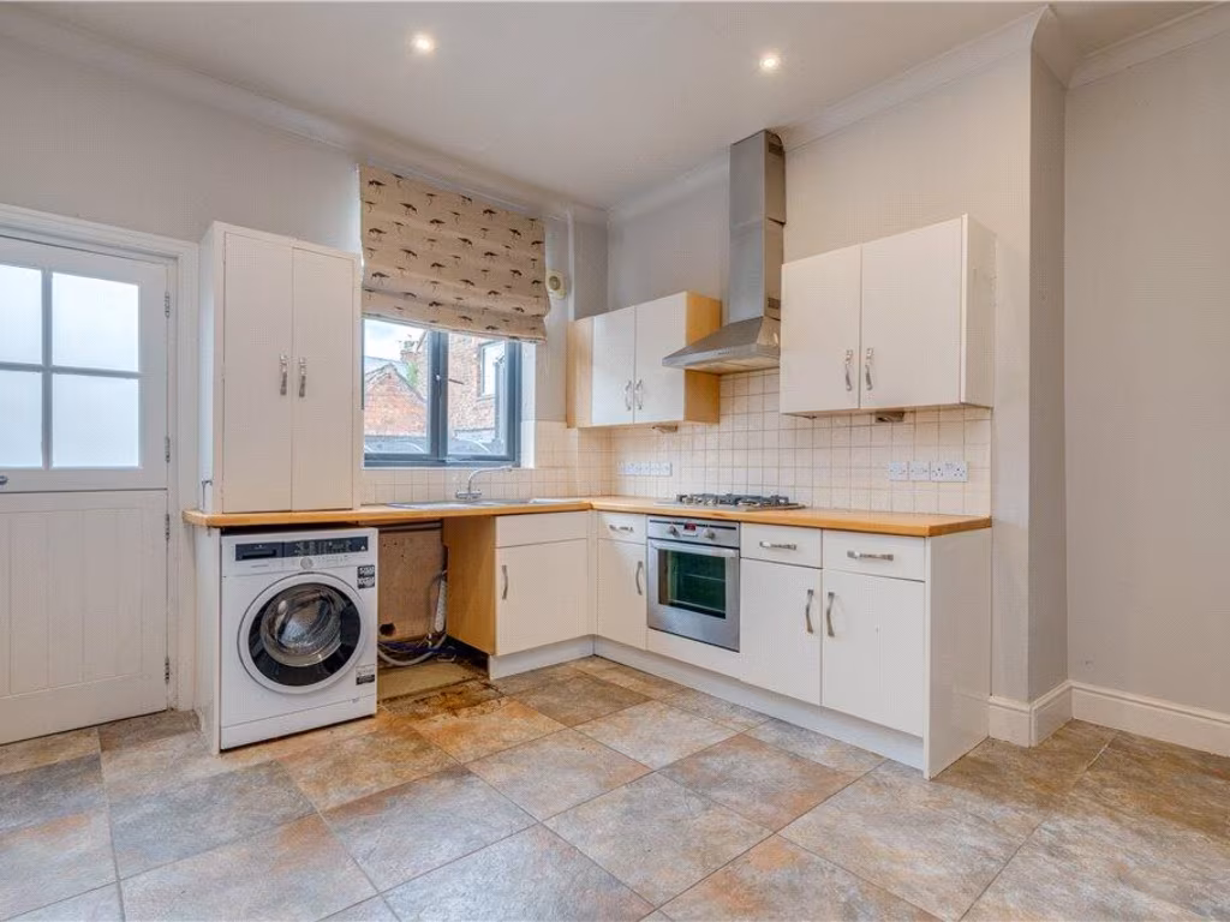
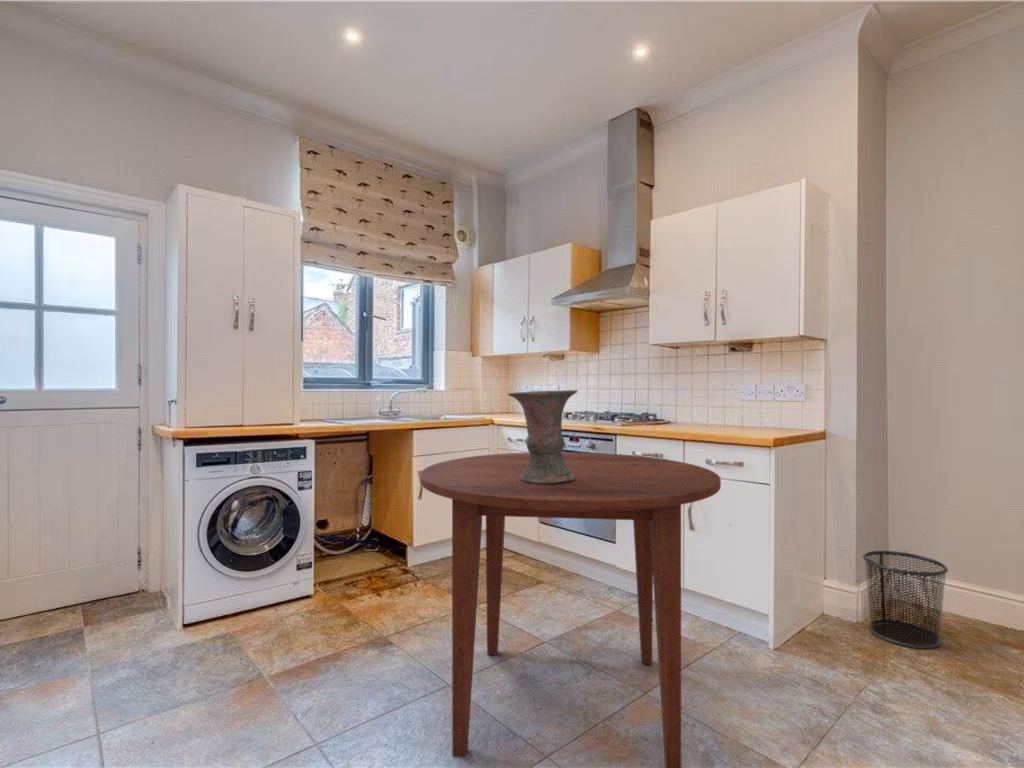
+ waste bin [862,550,949,650]
+ dining table [419,451,722,768]
+ vase [507,389,578,484]
